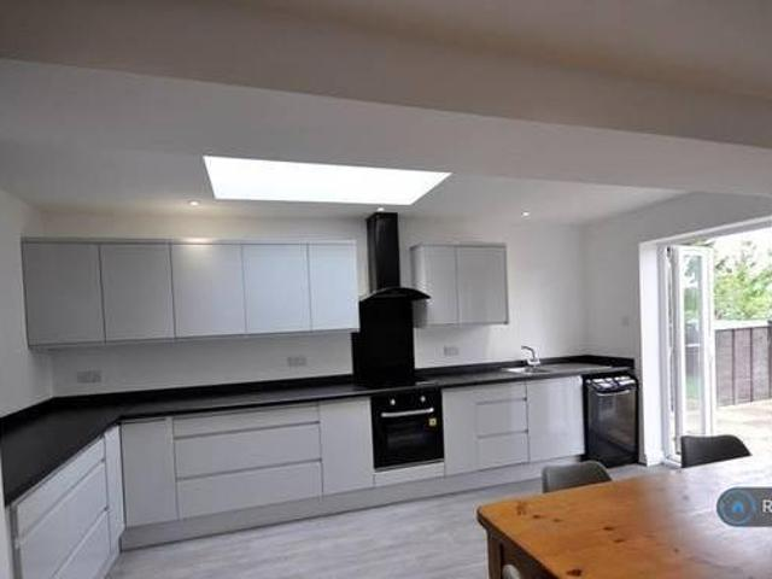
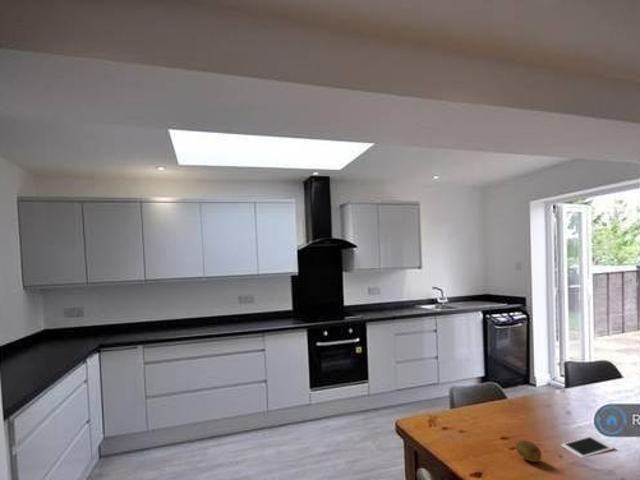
+ fruit [515,439,542,463]
+ cell phone [560,435,616,458]
